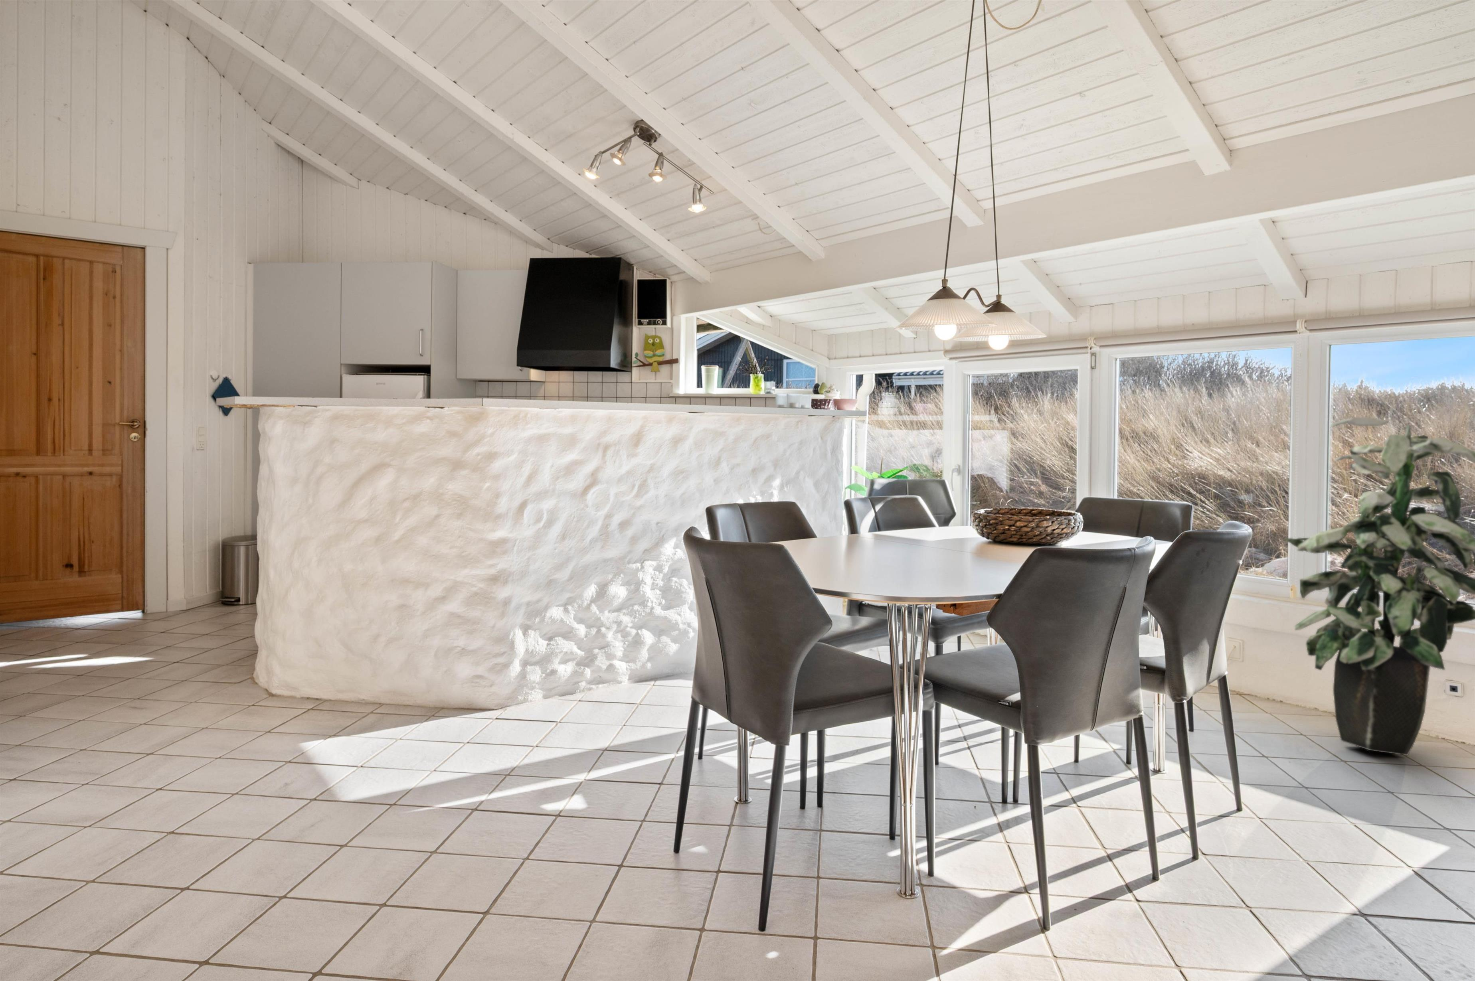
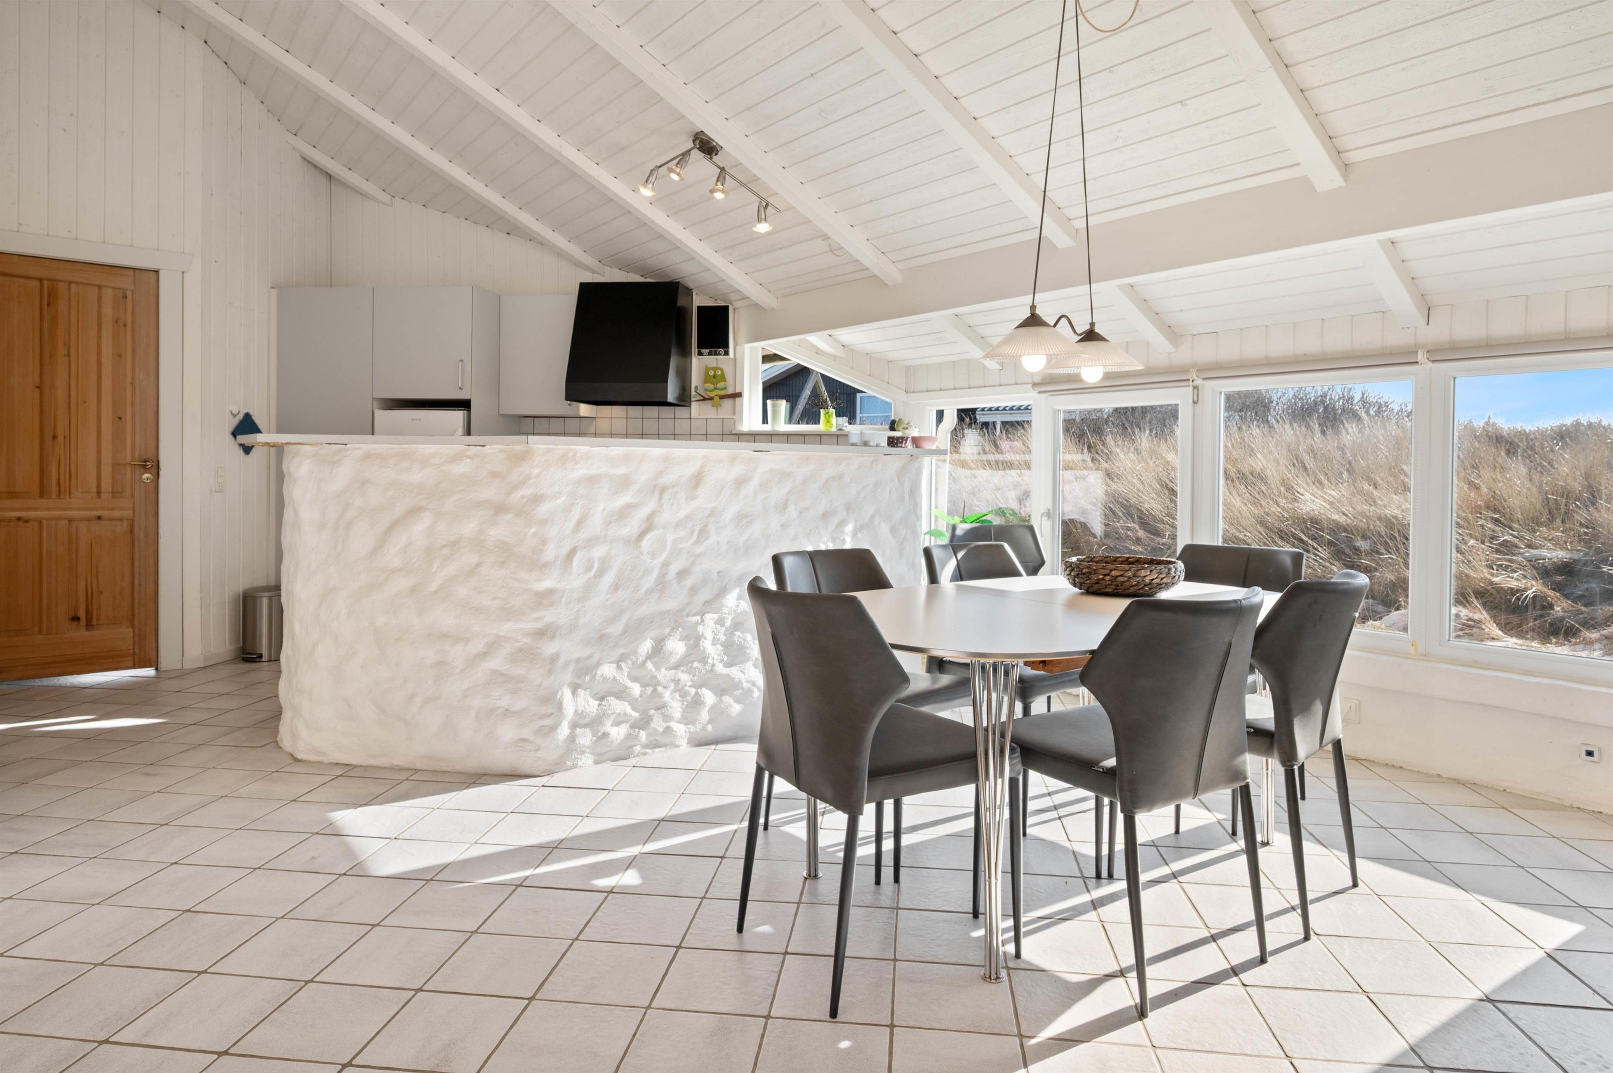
- indoor plant [1283,416,1475,755]
